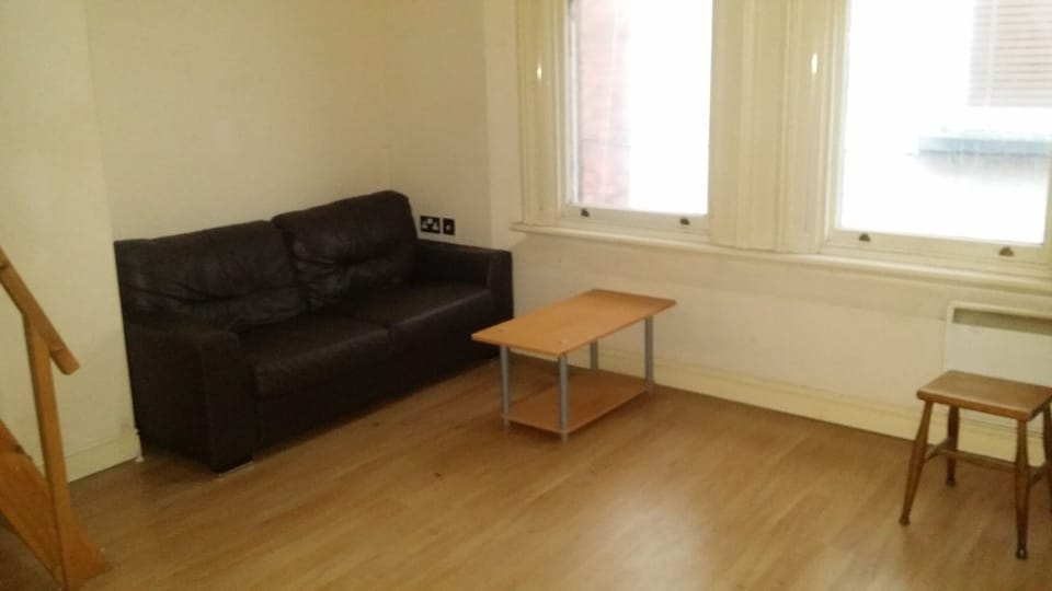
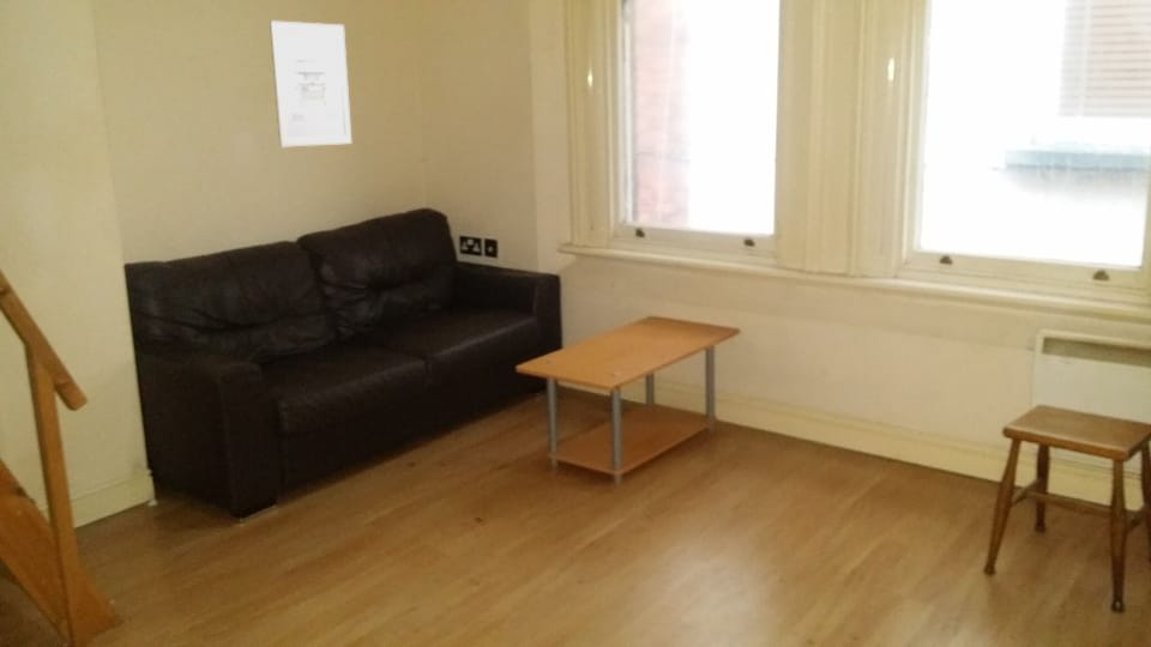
+ wall art [269,19,352,149]
